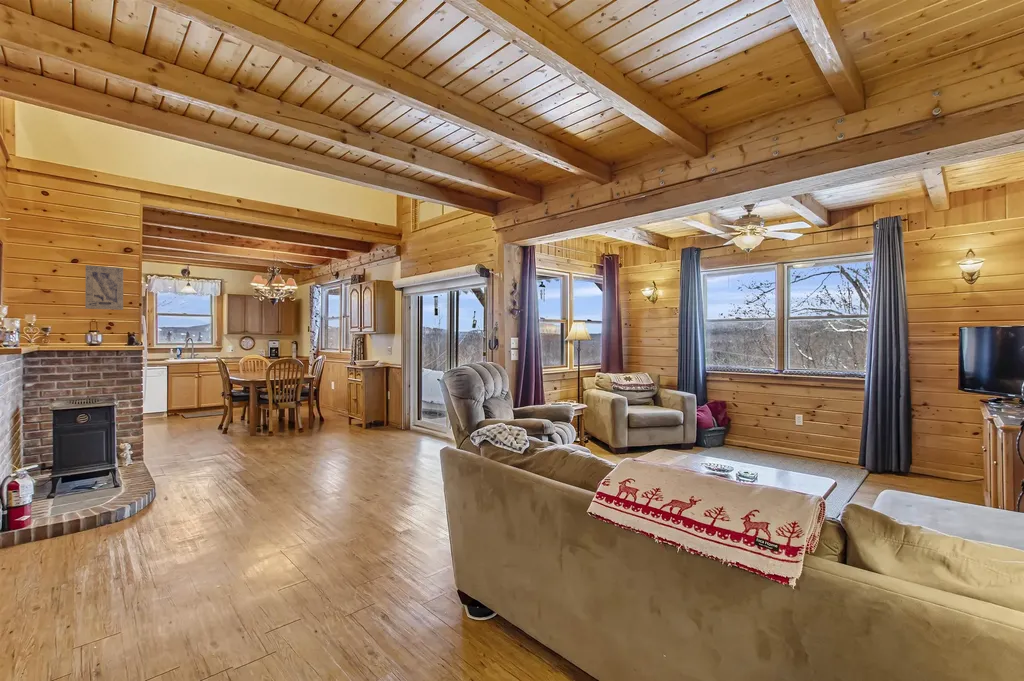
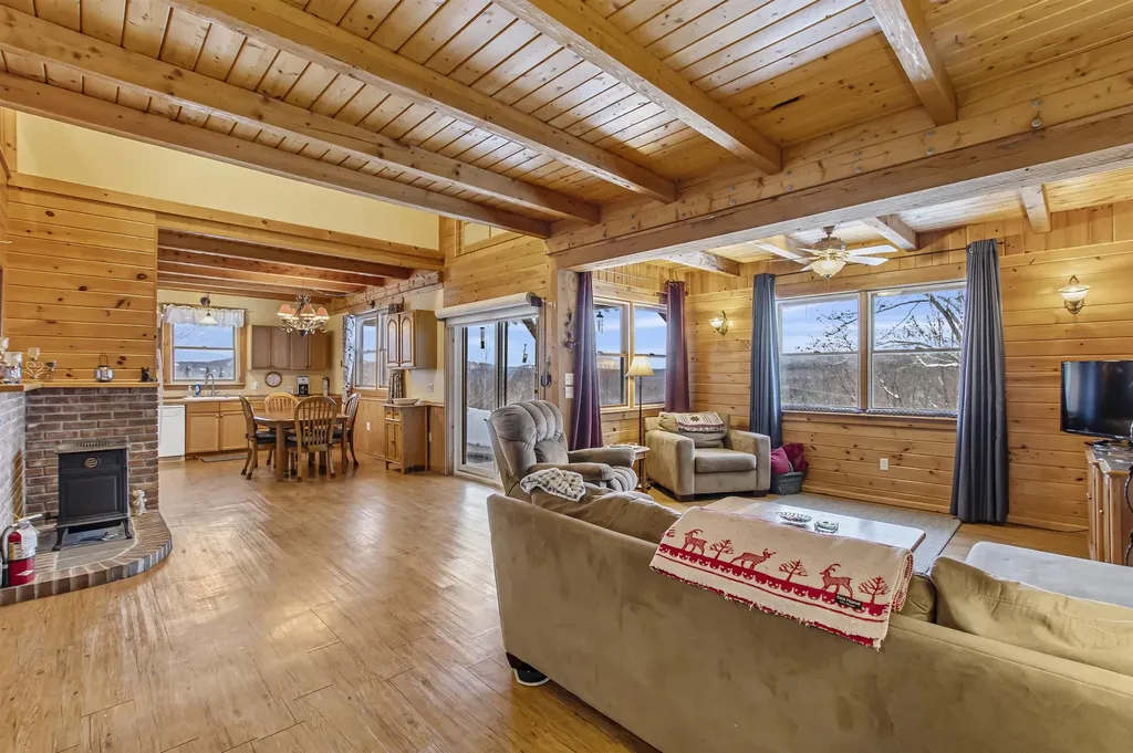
- wall art [84,264,124,311]
